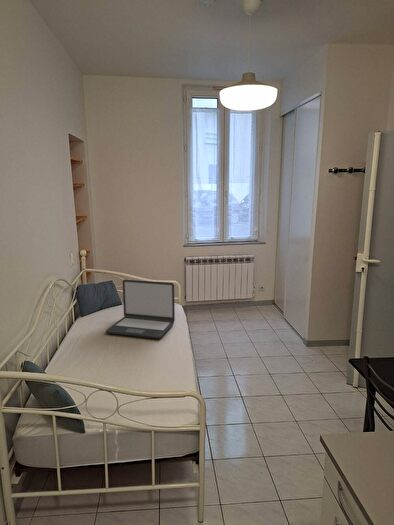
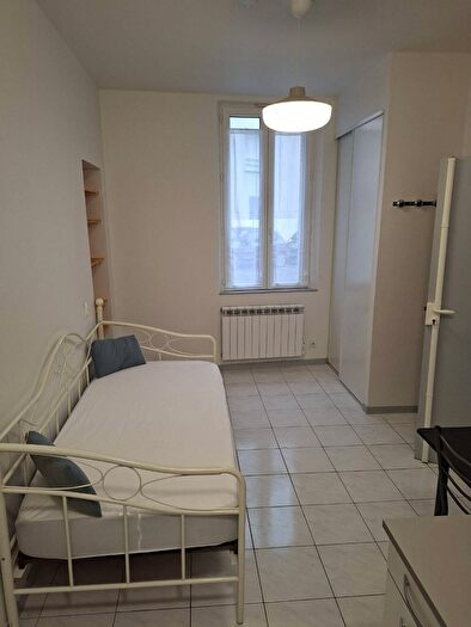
- laptop [105,279,176,340]
